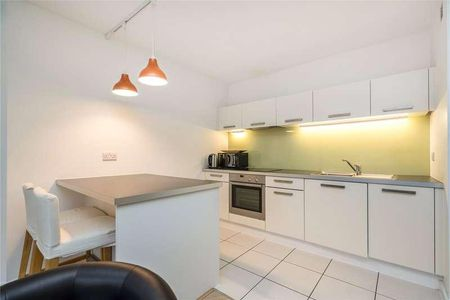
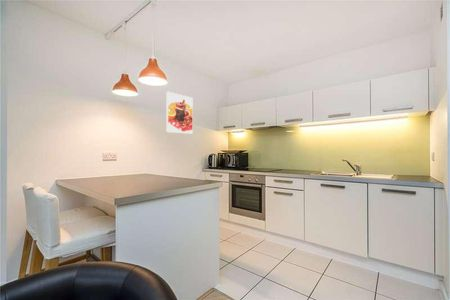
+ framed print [166,91,194,135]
